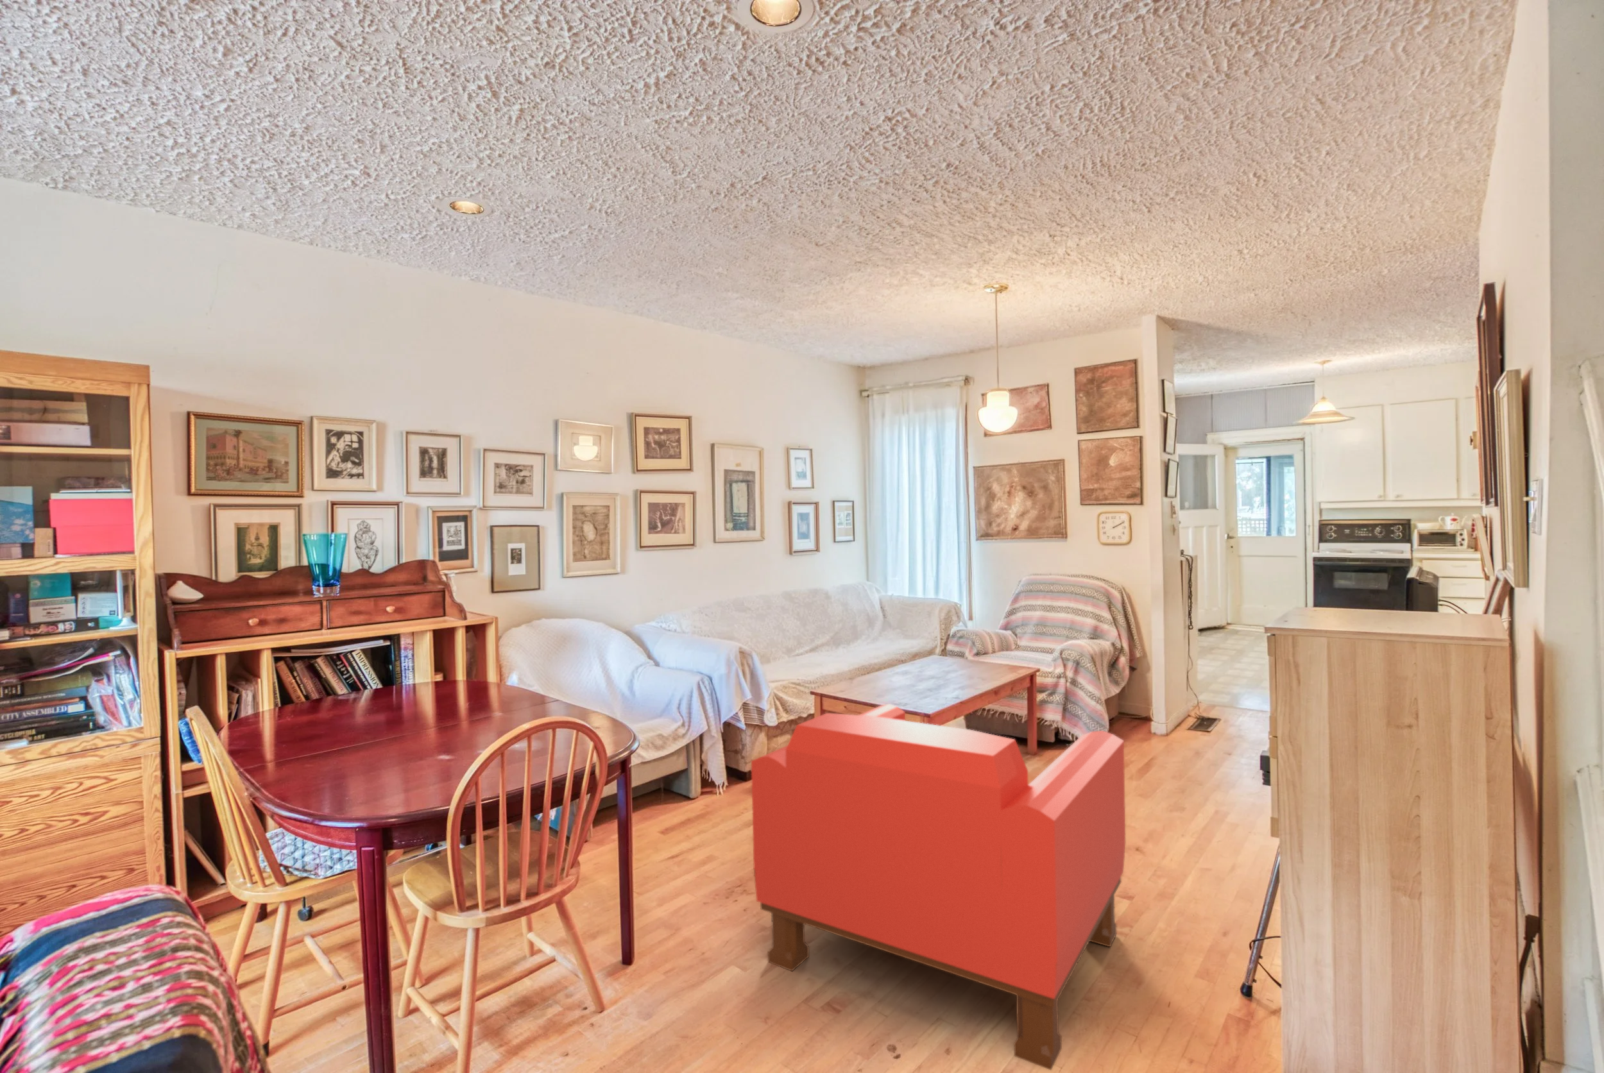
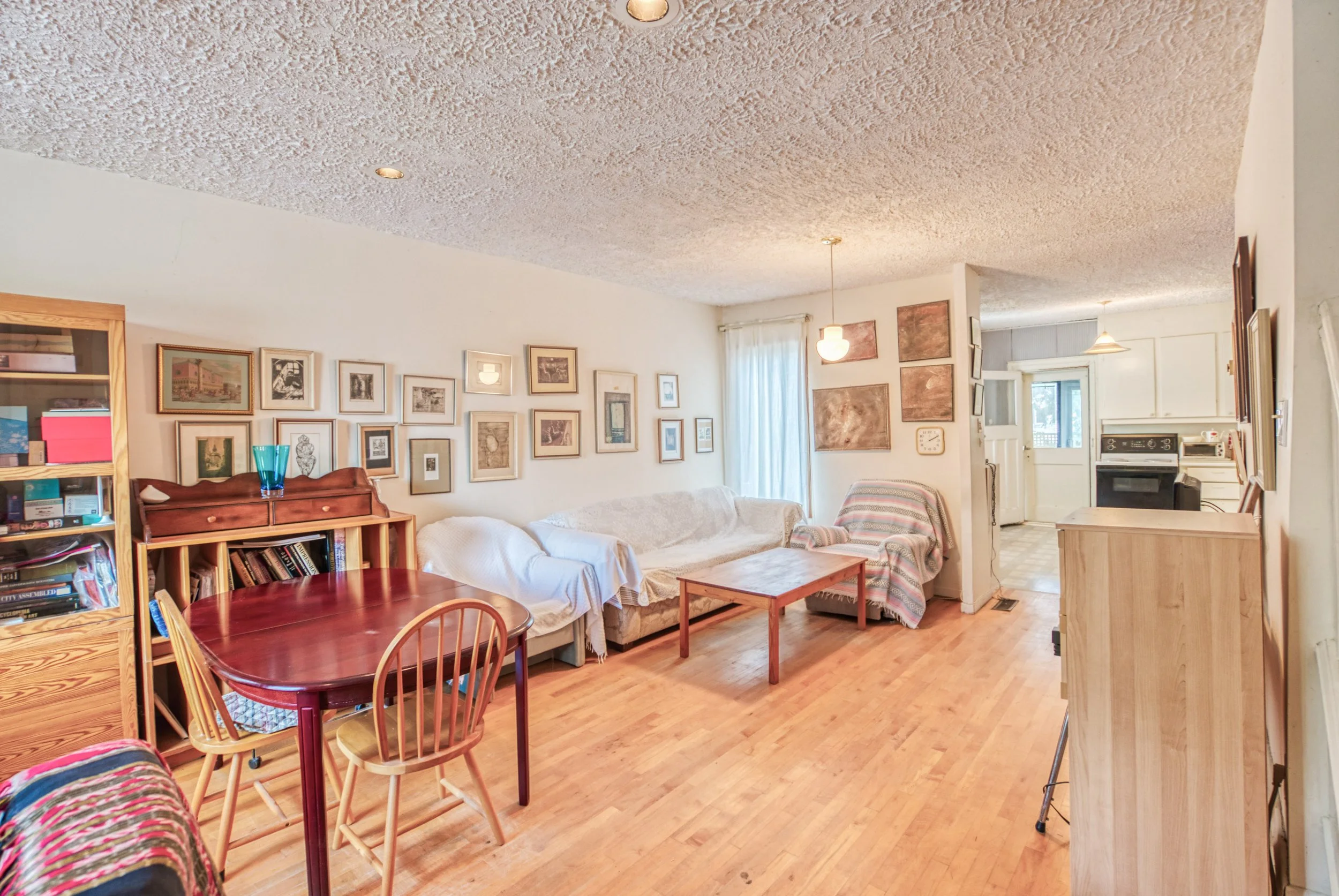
- armchair [751,703,1126,1071]
